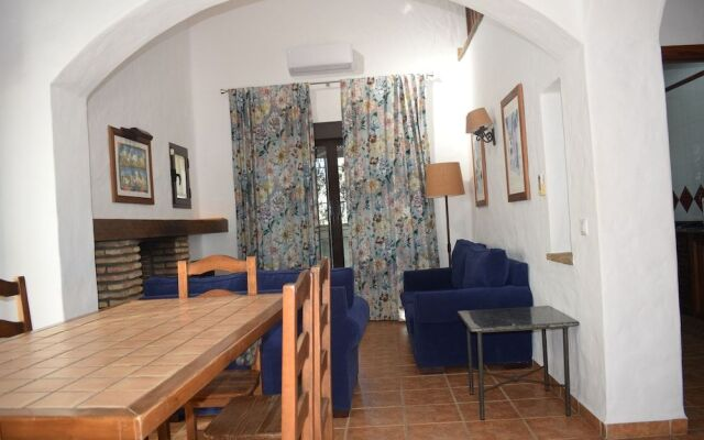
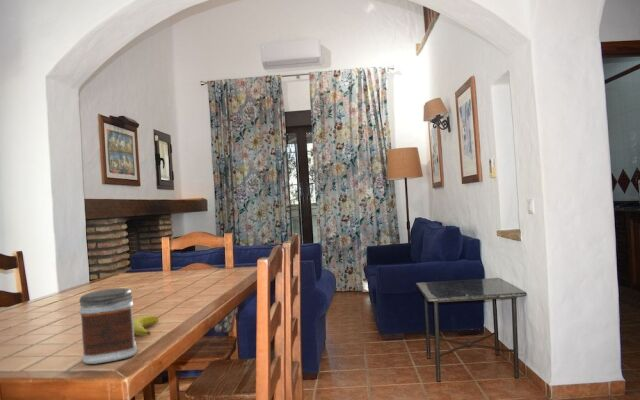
+ jar [78,287,138,365]
+ banana [133,315,160,336]
